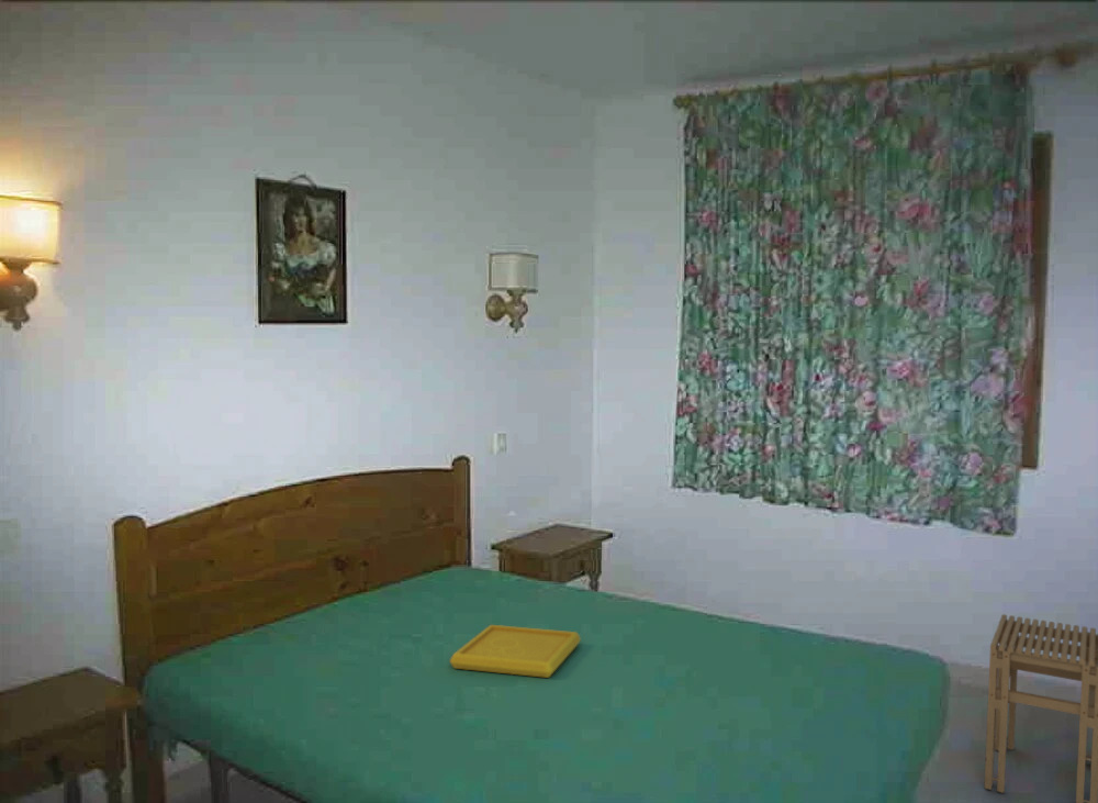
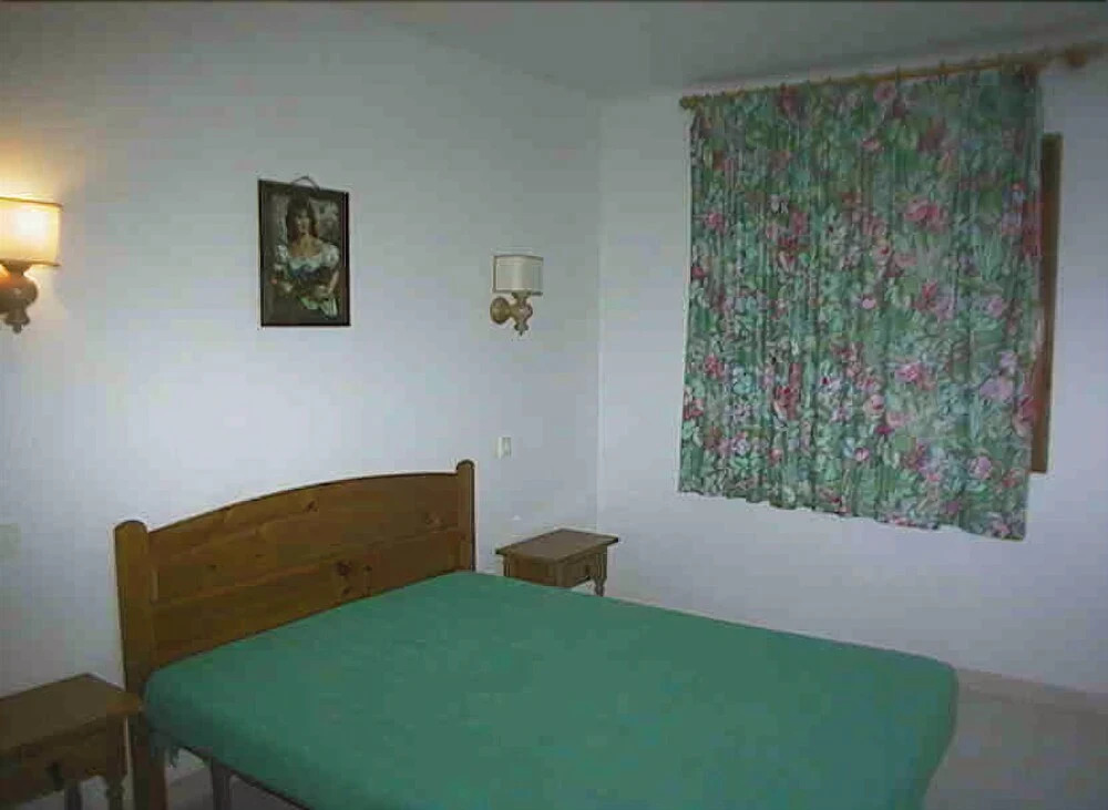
- serving tray [449,624,582,679]
- stool [984,613,1098,803]
